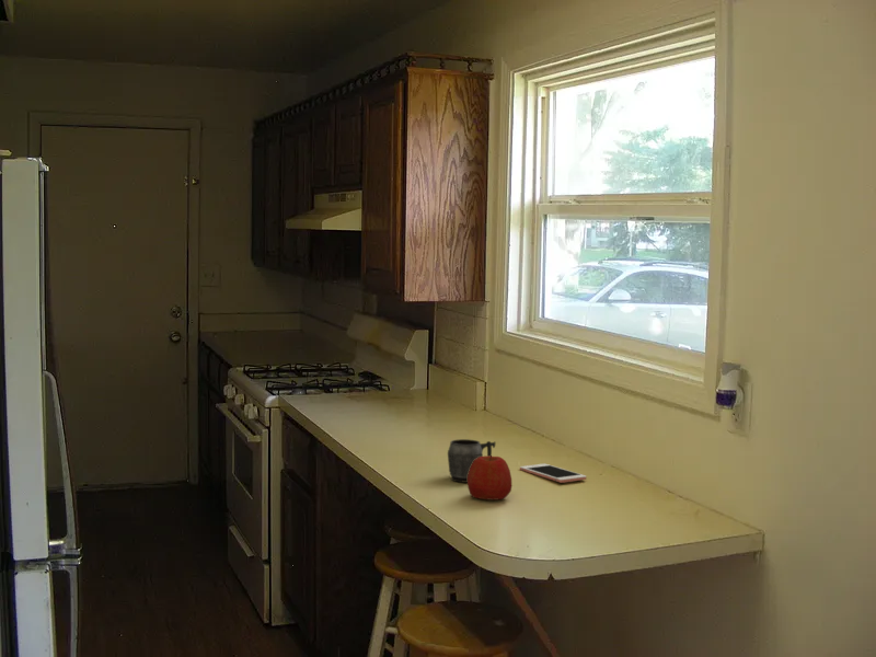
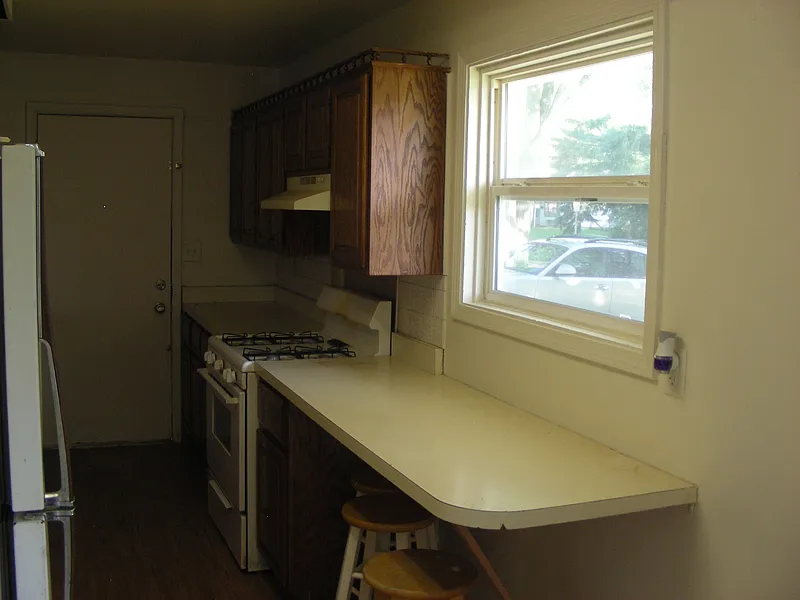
- cell phone [519,463,587,484]
- mug [447,438,496,484]
- apple [466,454,512,500]
